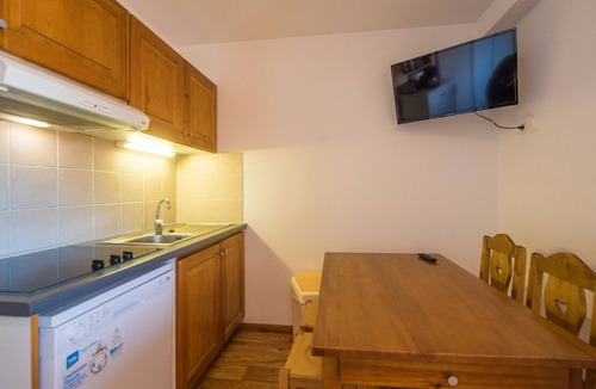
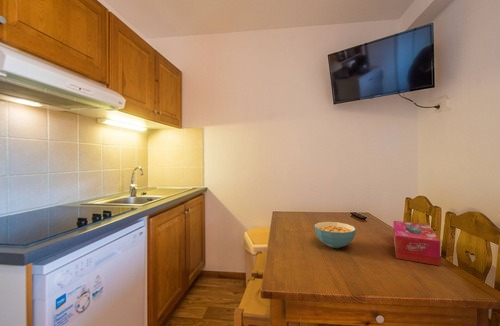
+ cereal bowl [313,221,357,249]
+ tissue box [392,220,441,267]
